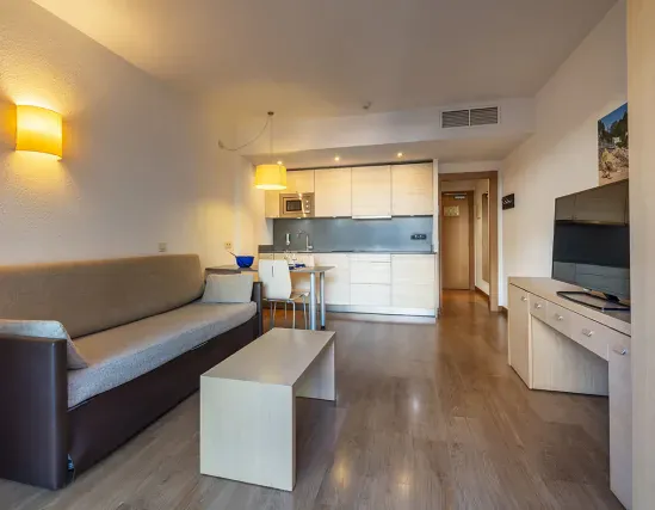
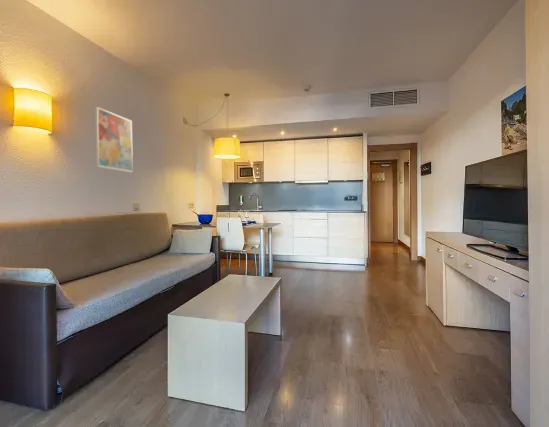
+ wall art [94,106,134,173]
